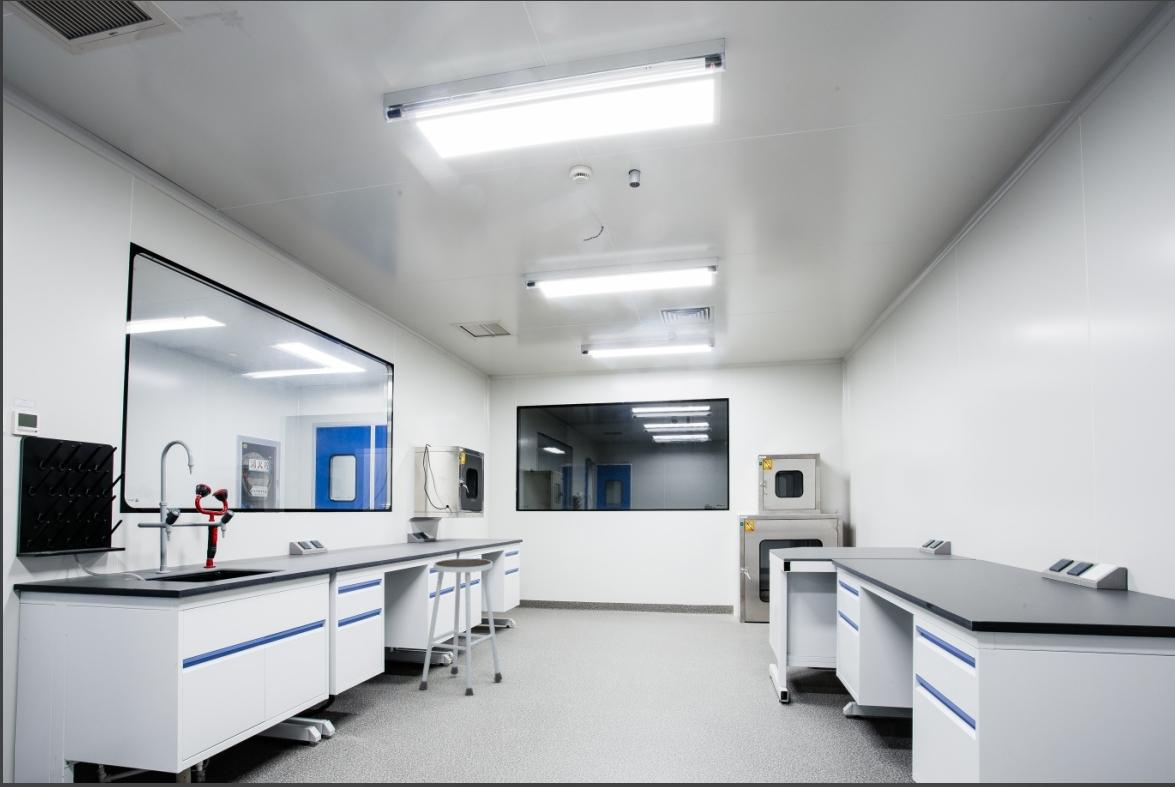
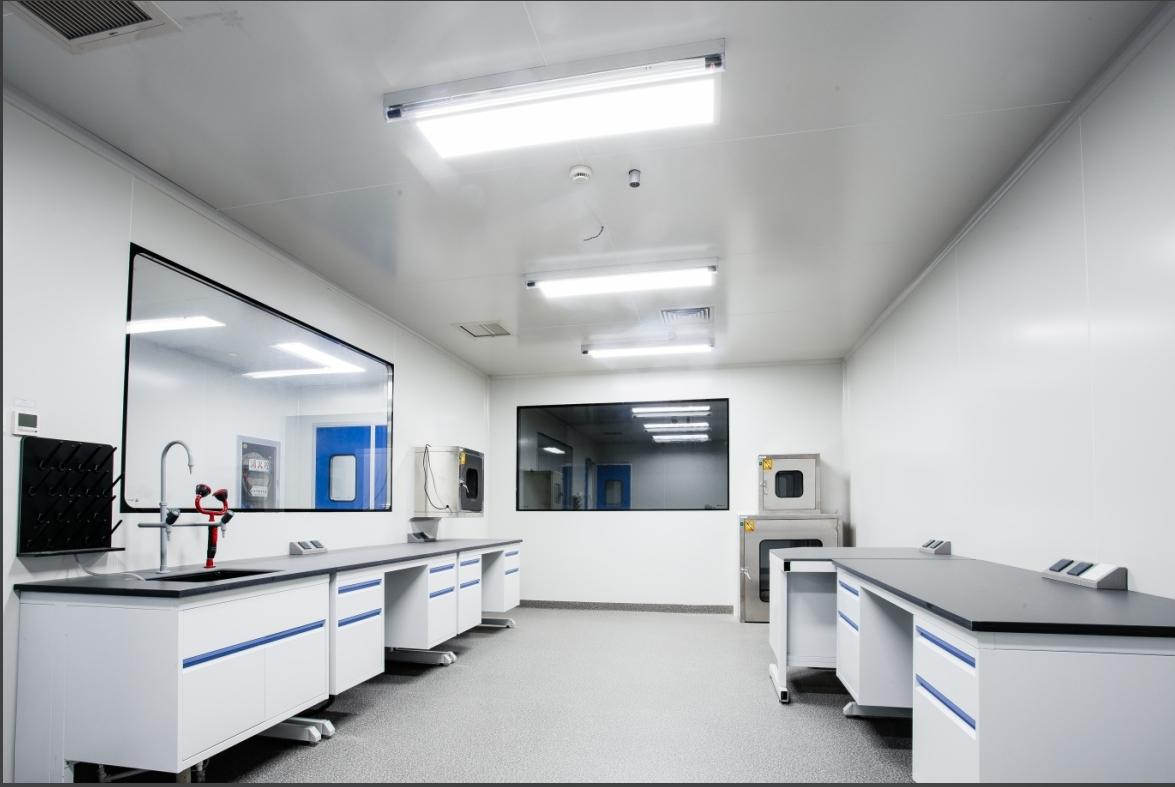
- stool [418,558,503,697]
